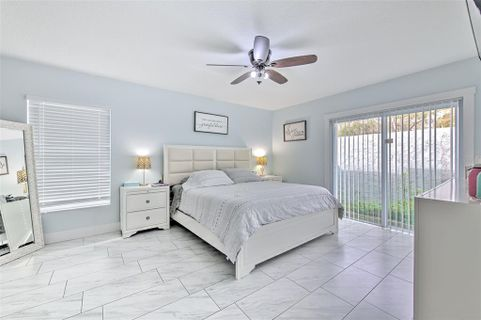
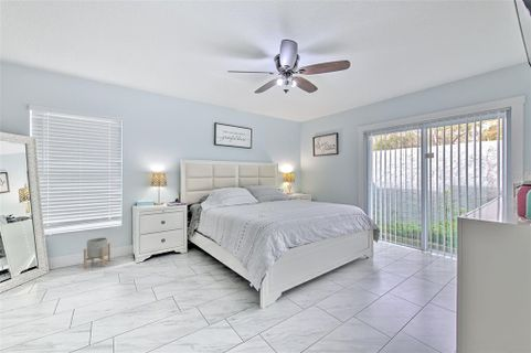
+ planter [83,236,111,269]
